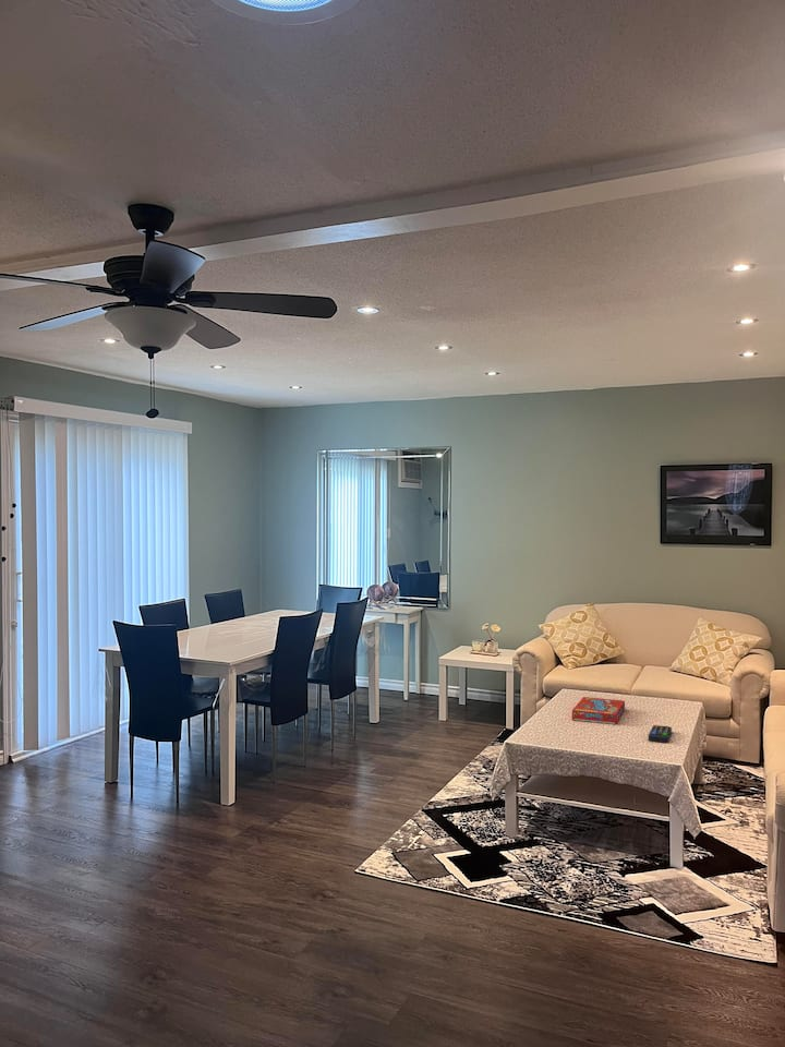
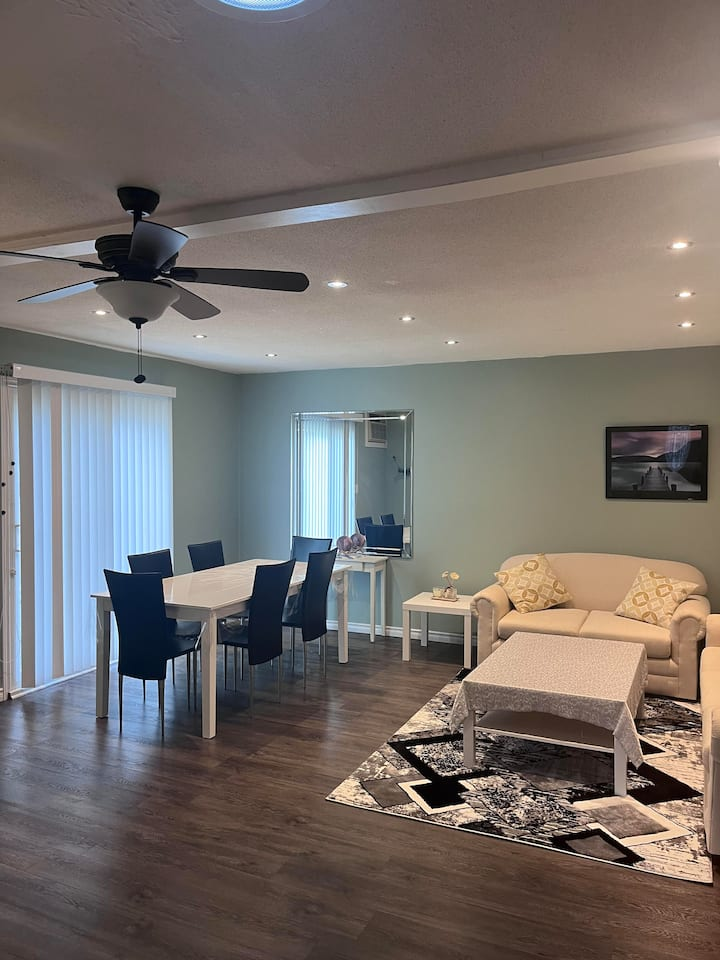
- snack box [571,696,626,725]
- remote control [648,724,673,744]
